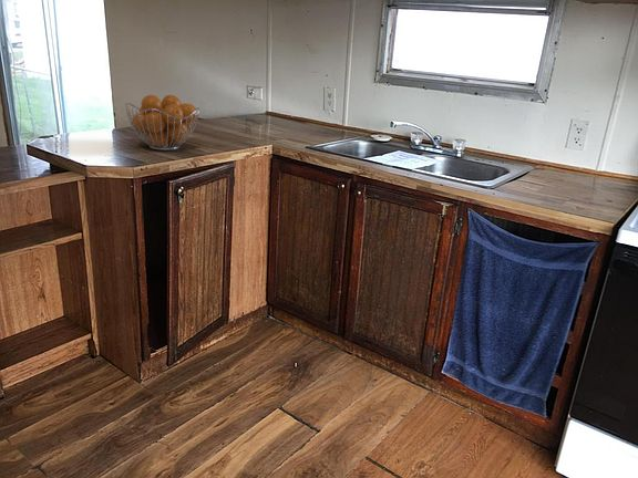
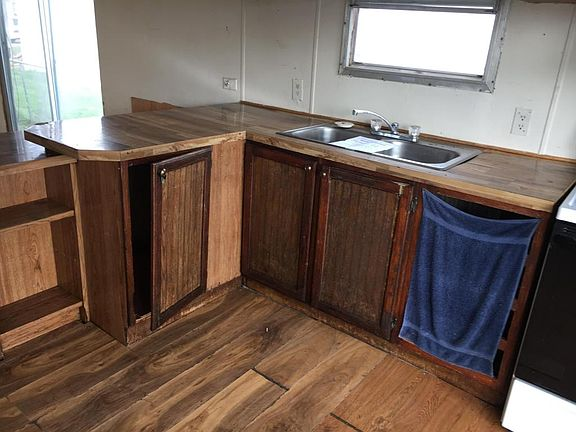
- fruit basket [124,94,200,152]
